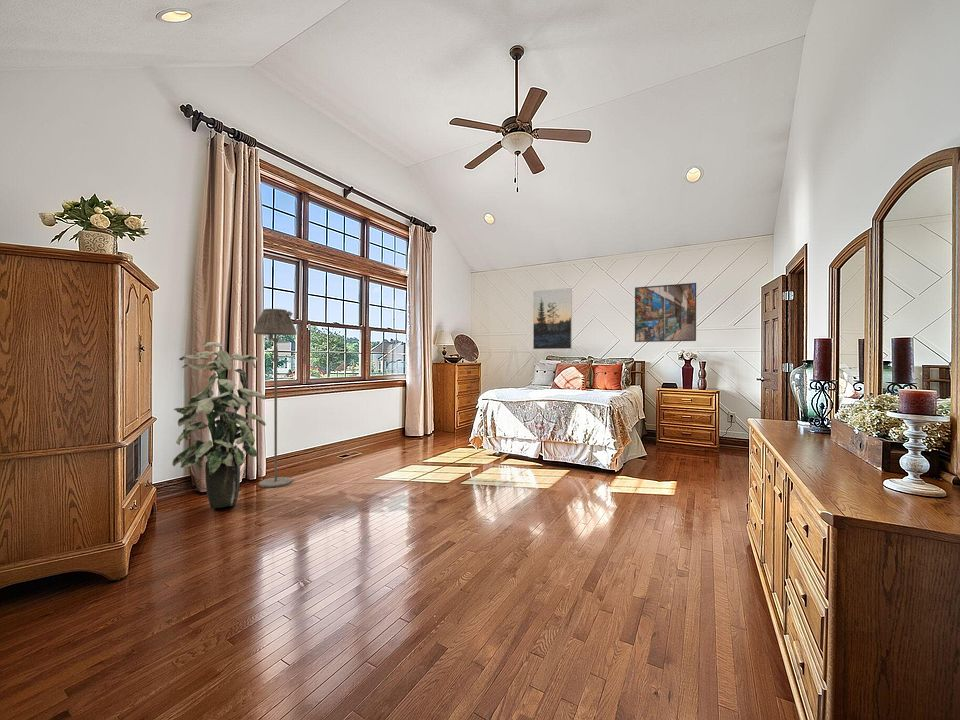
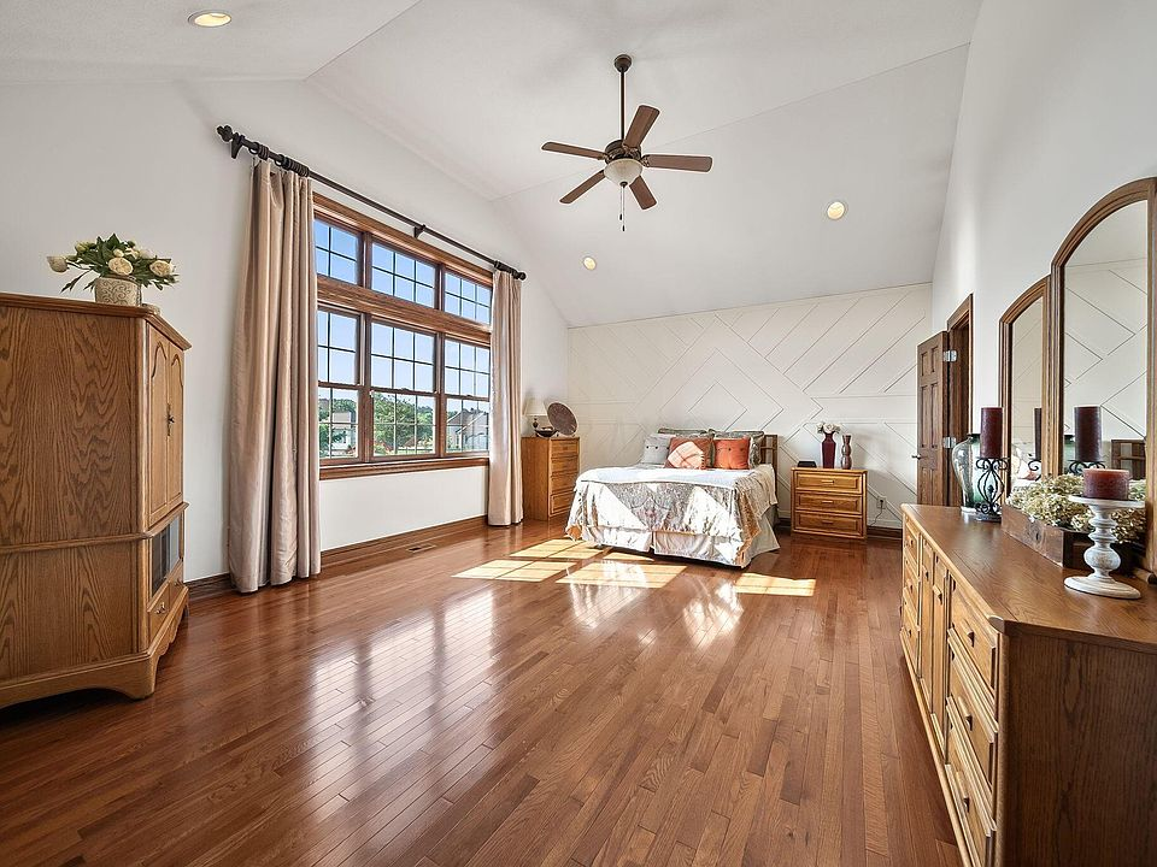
- indoor plant [172,341,267,509]
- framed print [634,282,697,343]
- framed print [532,287,573,350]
- floor lamp [253,308,297,489]
